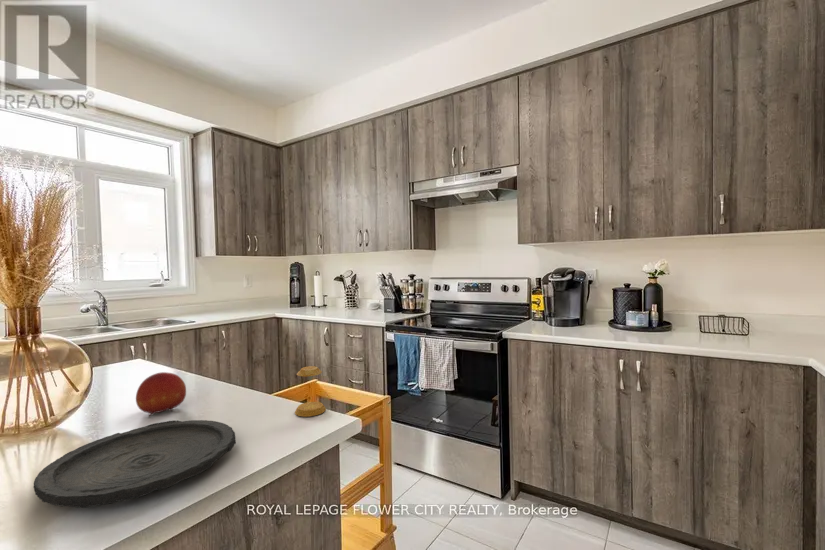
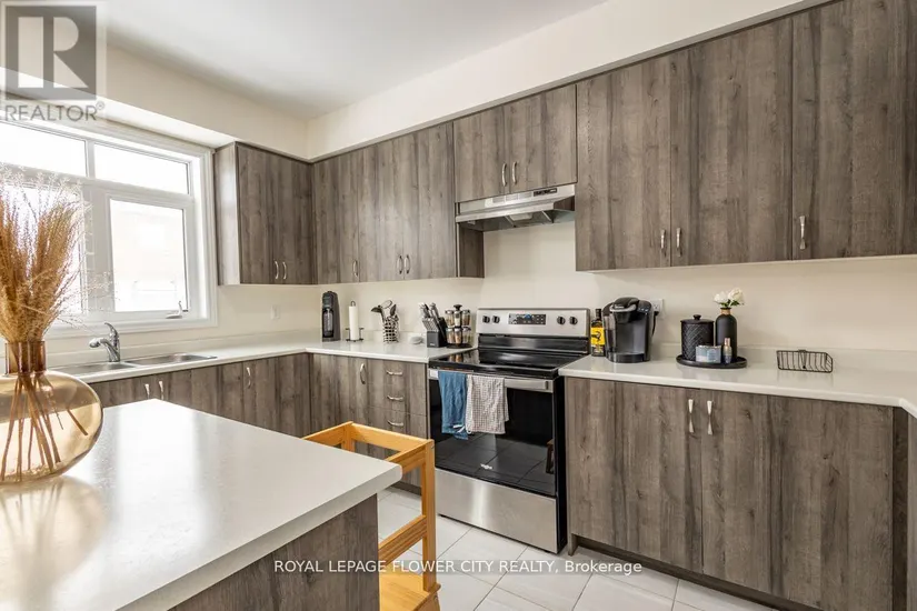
- fruit [135,371,187,418]
- plate [33,419,237,508]
- salt shaker [294,365,327,418]
